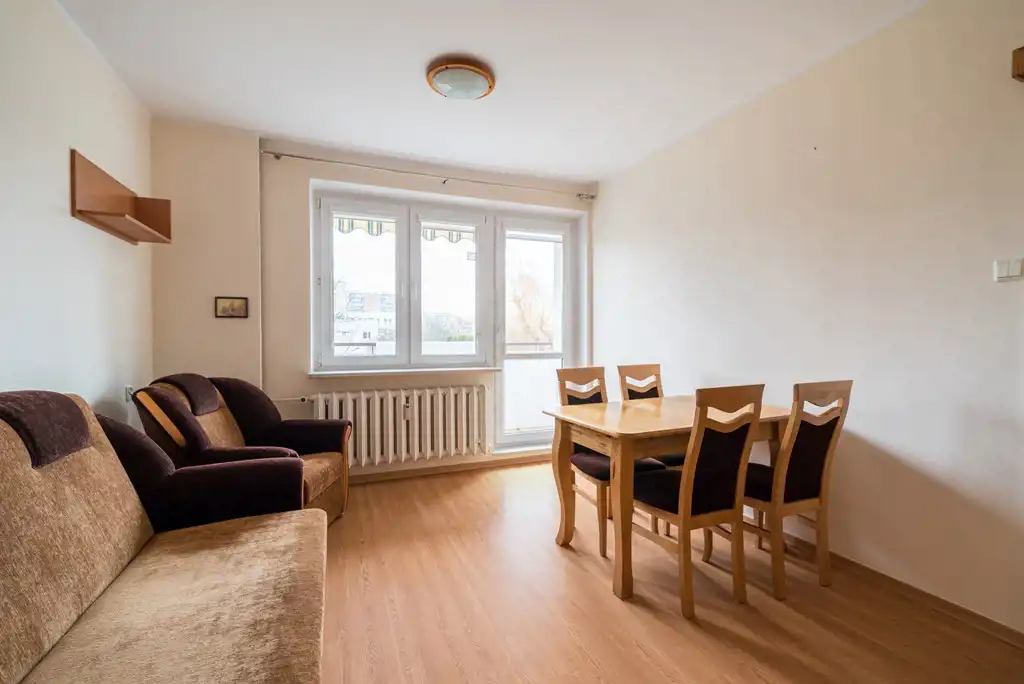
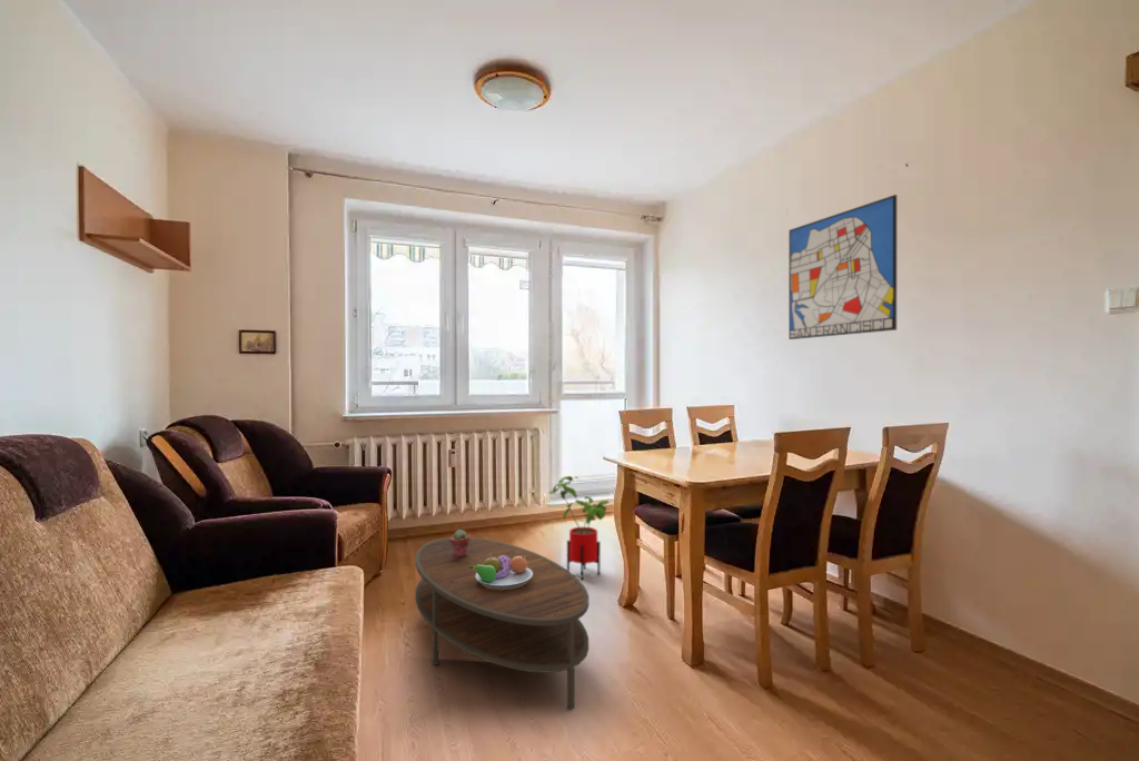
+ house plant [547,475,611,581]
+ coffee table [414,536,590,711]
+ fruit bowl [469,553,533,590]
+ wall art [788,194,898,340]
+ potted succulent [449,528,471,557]
